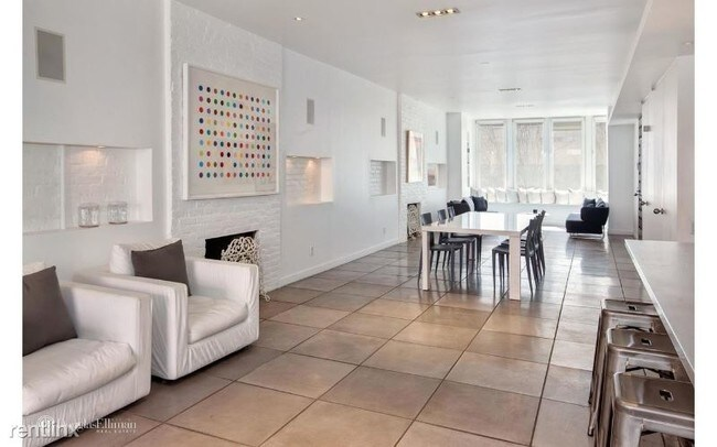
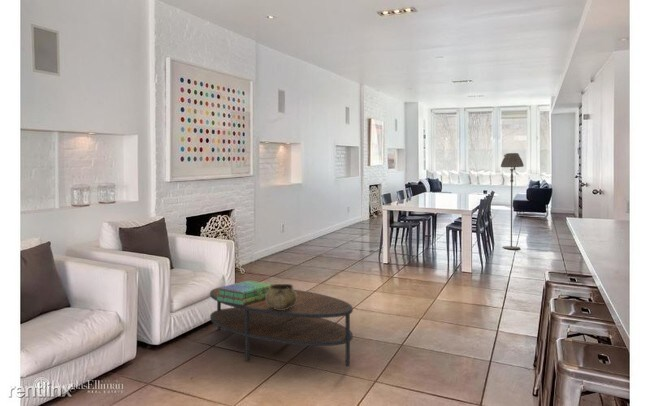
+ stack of books [216,280,274,305]
+ decorative bowl [266,283,297,310]
+ coffee table [209,287,354,368]
+ floor lamp [500,152,525,250]
